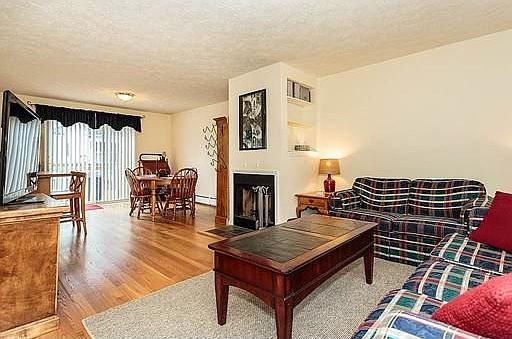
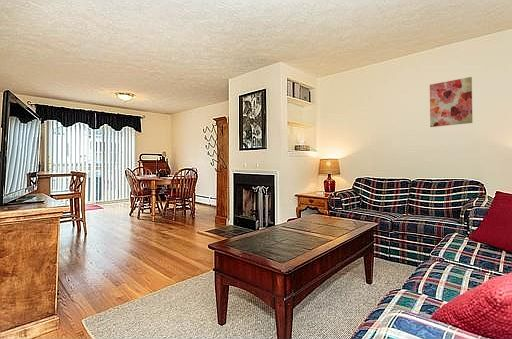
+ wall art [429,76,473,128]
